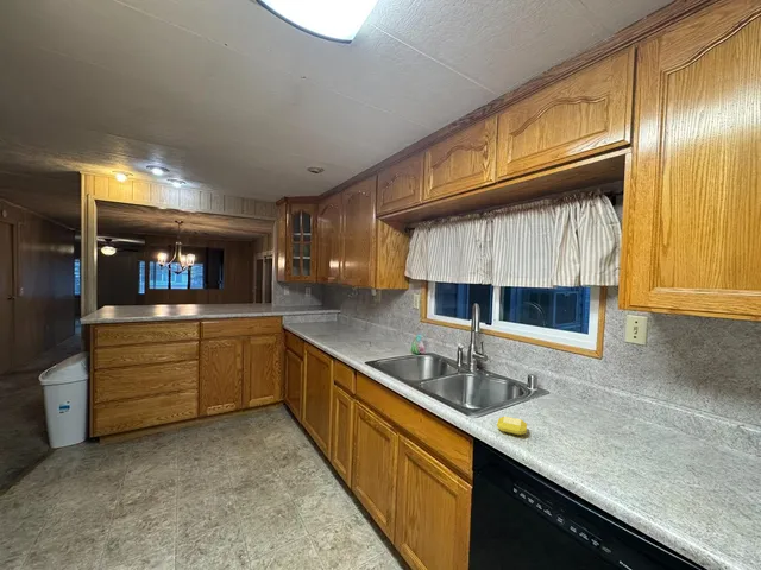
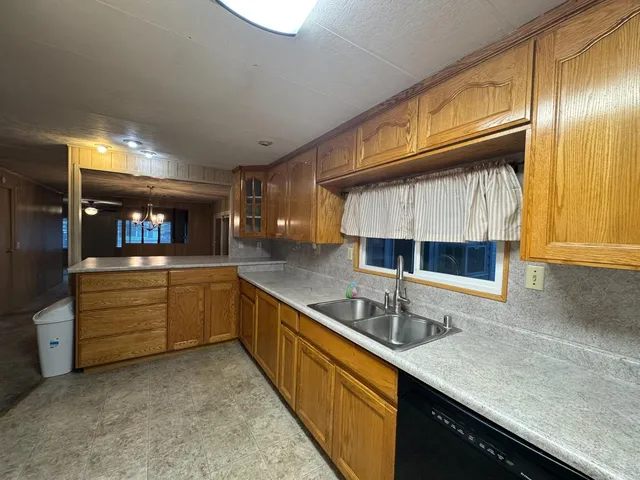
- soap bar [496,416,528,437]
